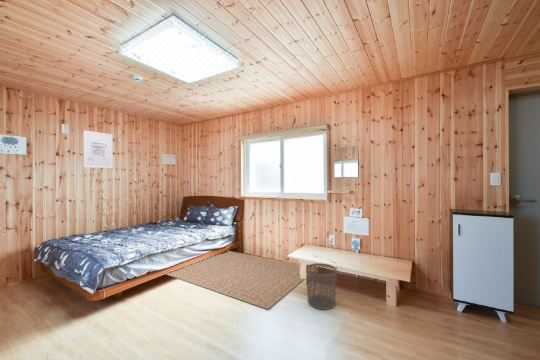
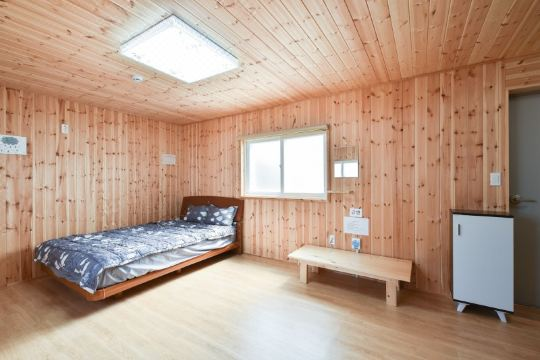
- wall art [82,129,114,169]
- waste bin [306,262,338,311]
- rug [165,250,315,310]
